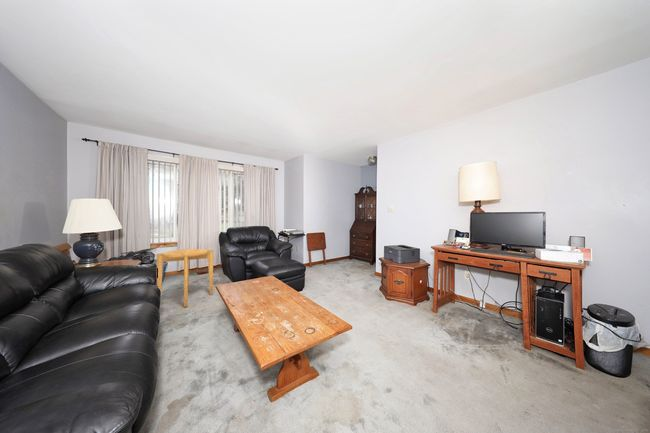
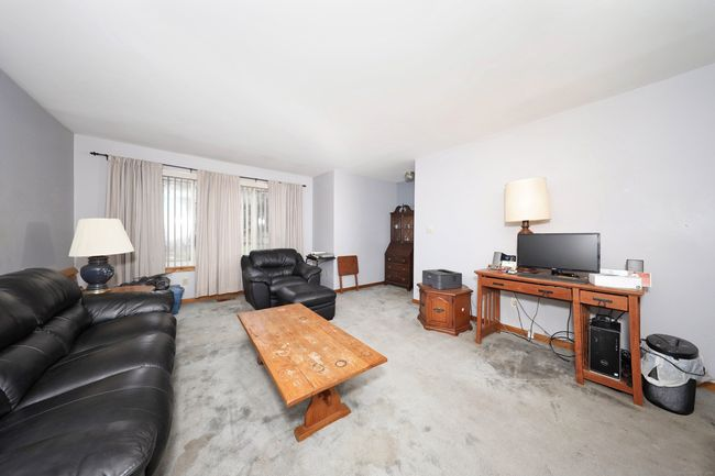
- side table [156,248,214,308]
